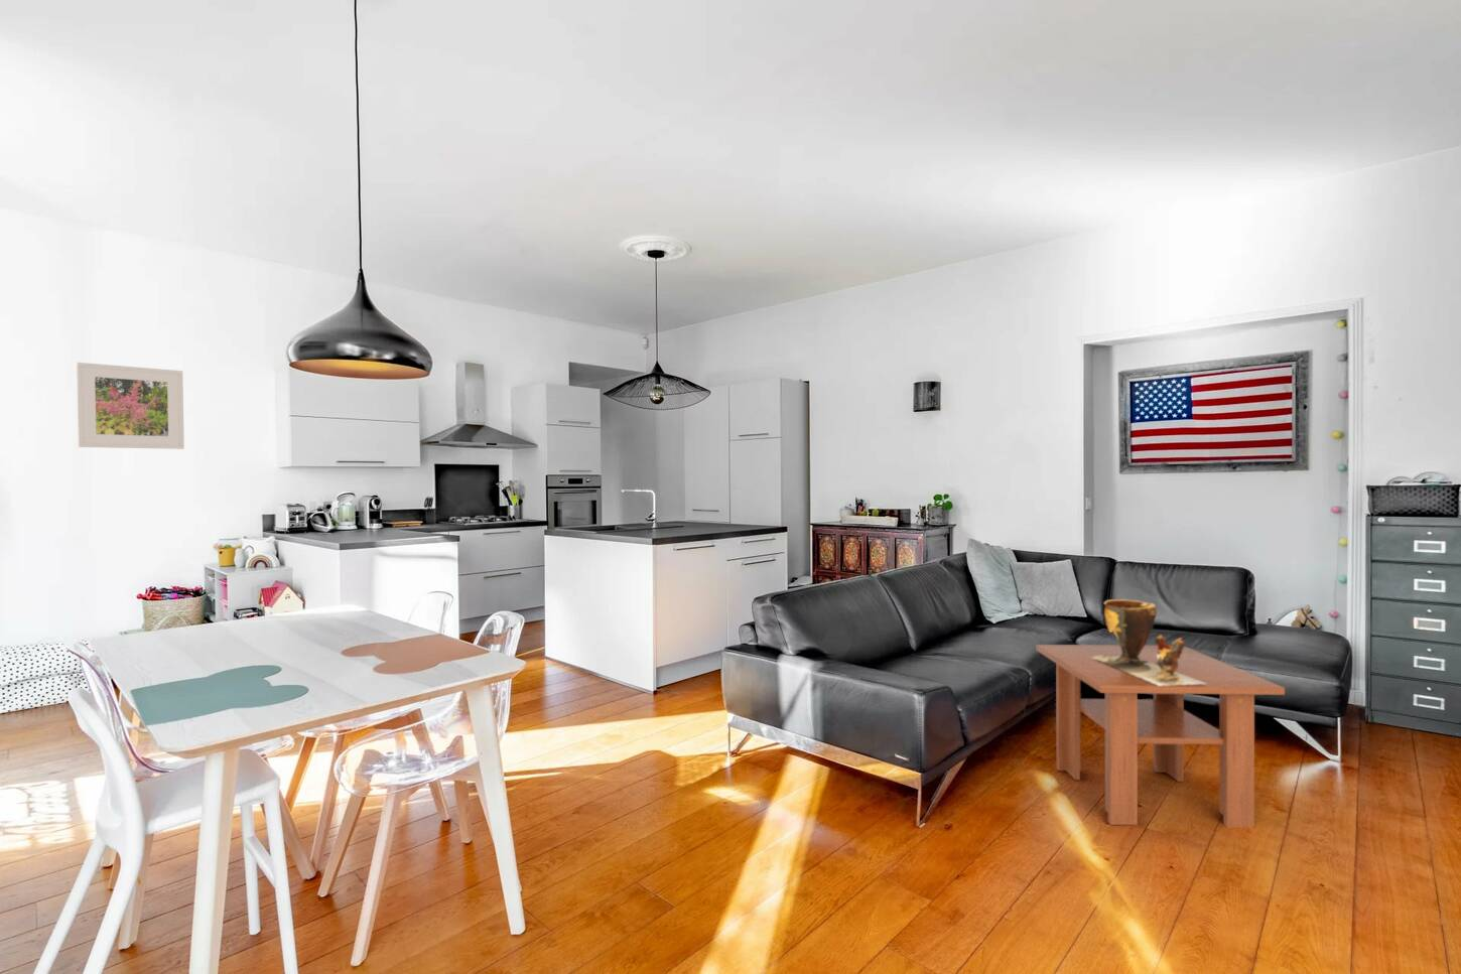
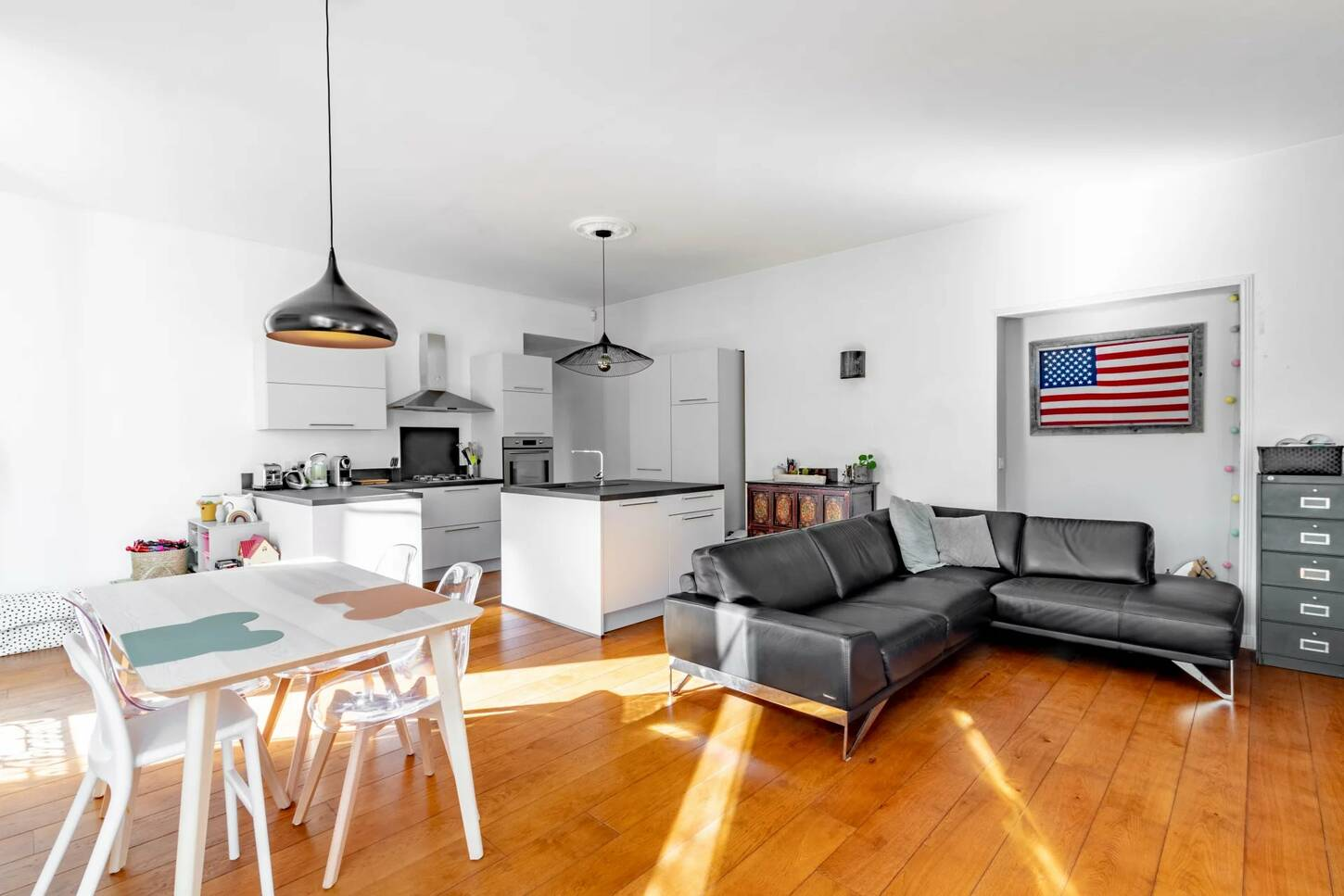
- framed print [76,362,186,450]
- coffee table [1036,644,1286,829]
- clay pot [1090,597,1206,686]
